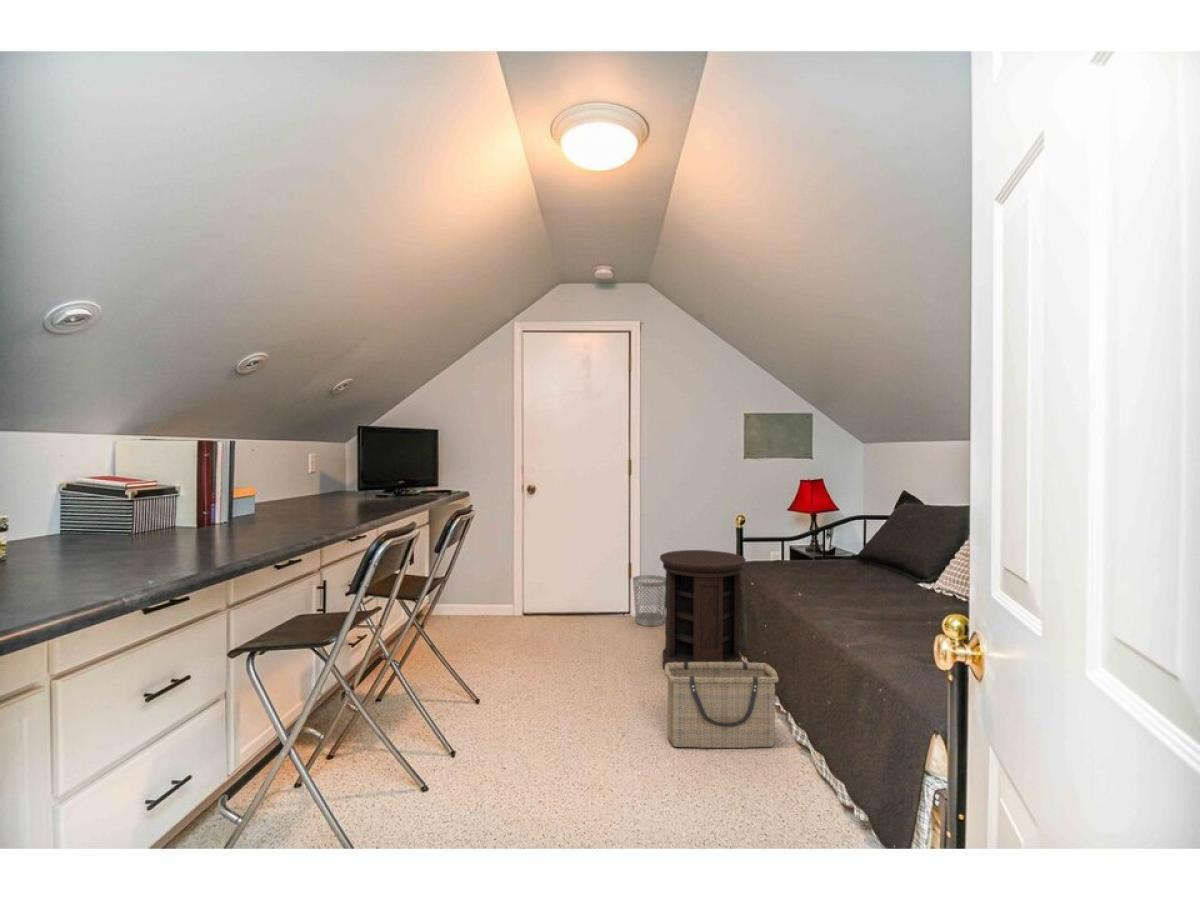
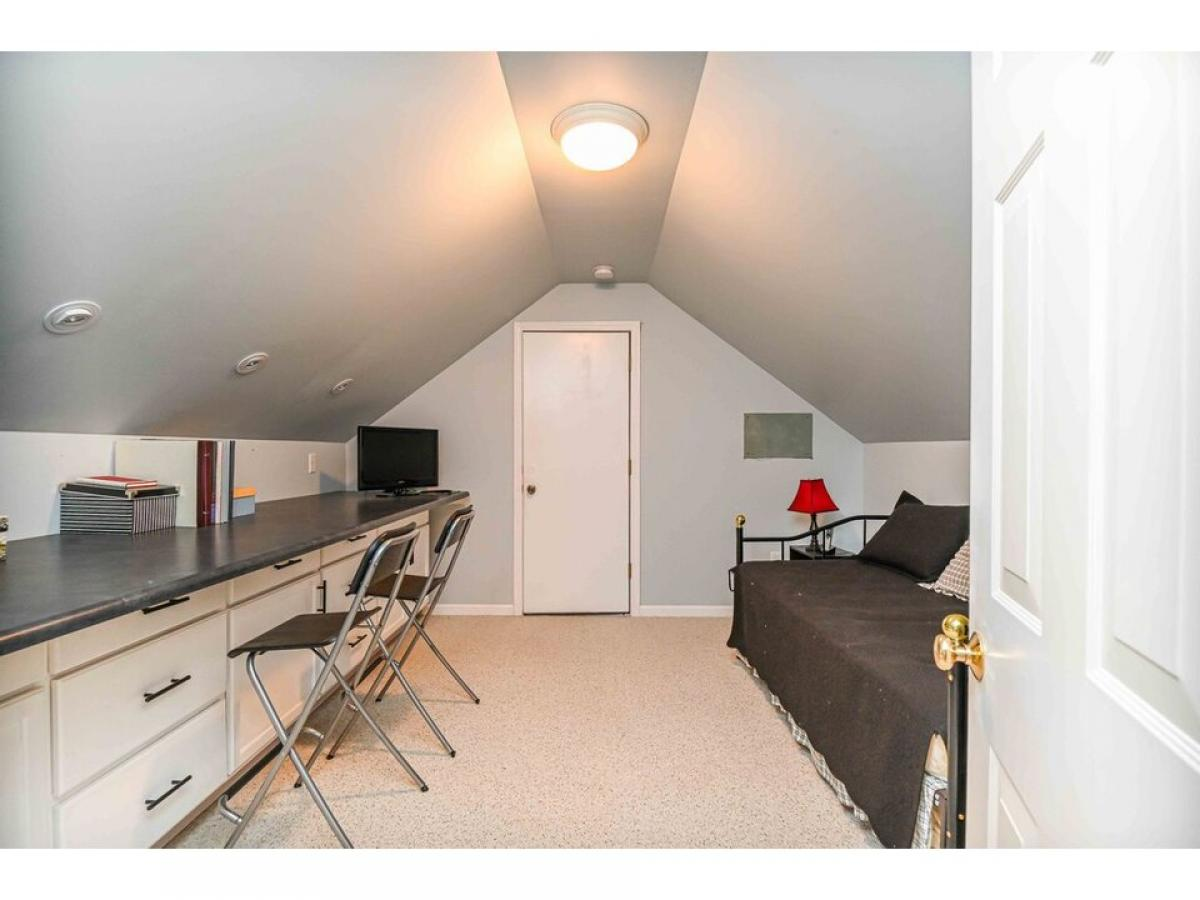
- side table [659,549,747,671]
- basket [664,661,780,749]
- wastebasket [632,574,666,627]
